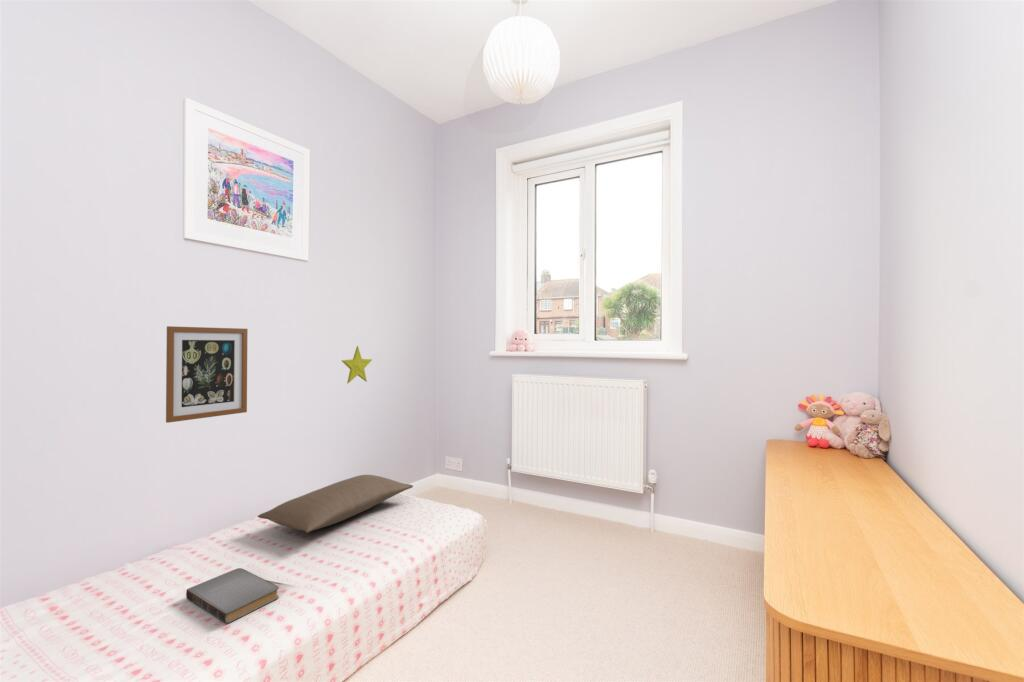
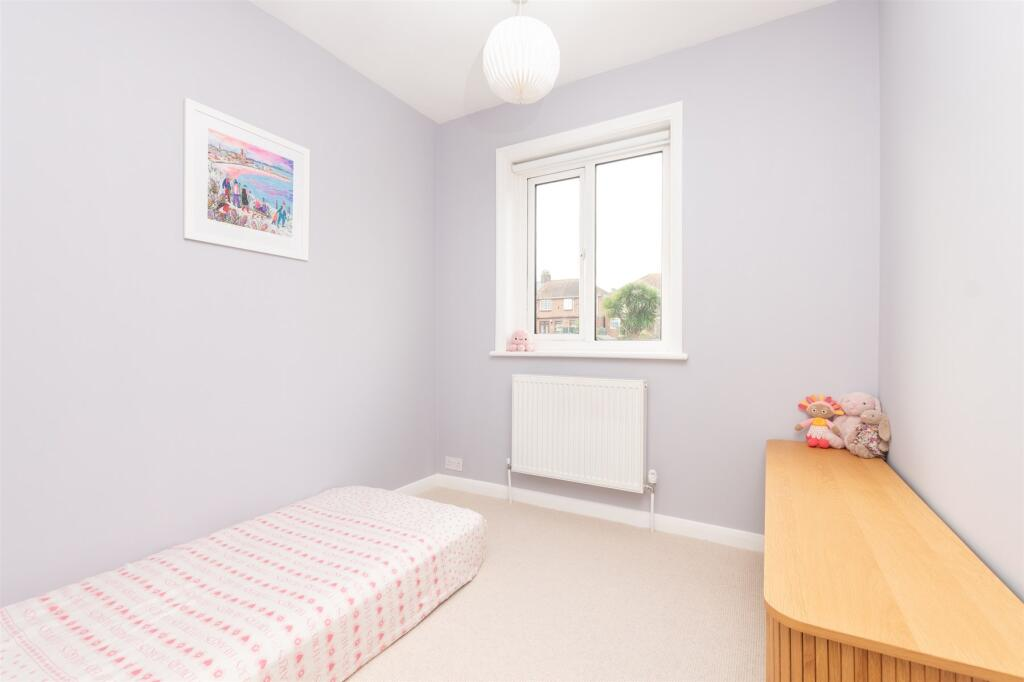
- wall art [165,325,249,424]
- pillow [257,474,414,534]
- book [185,567,280,625]
- decorative star [340,345,373,385]
